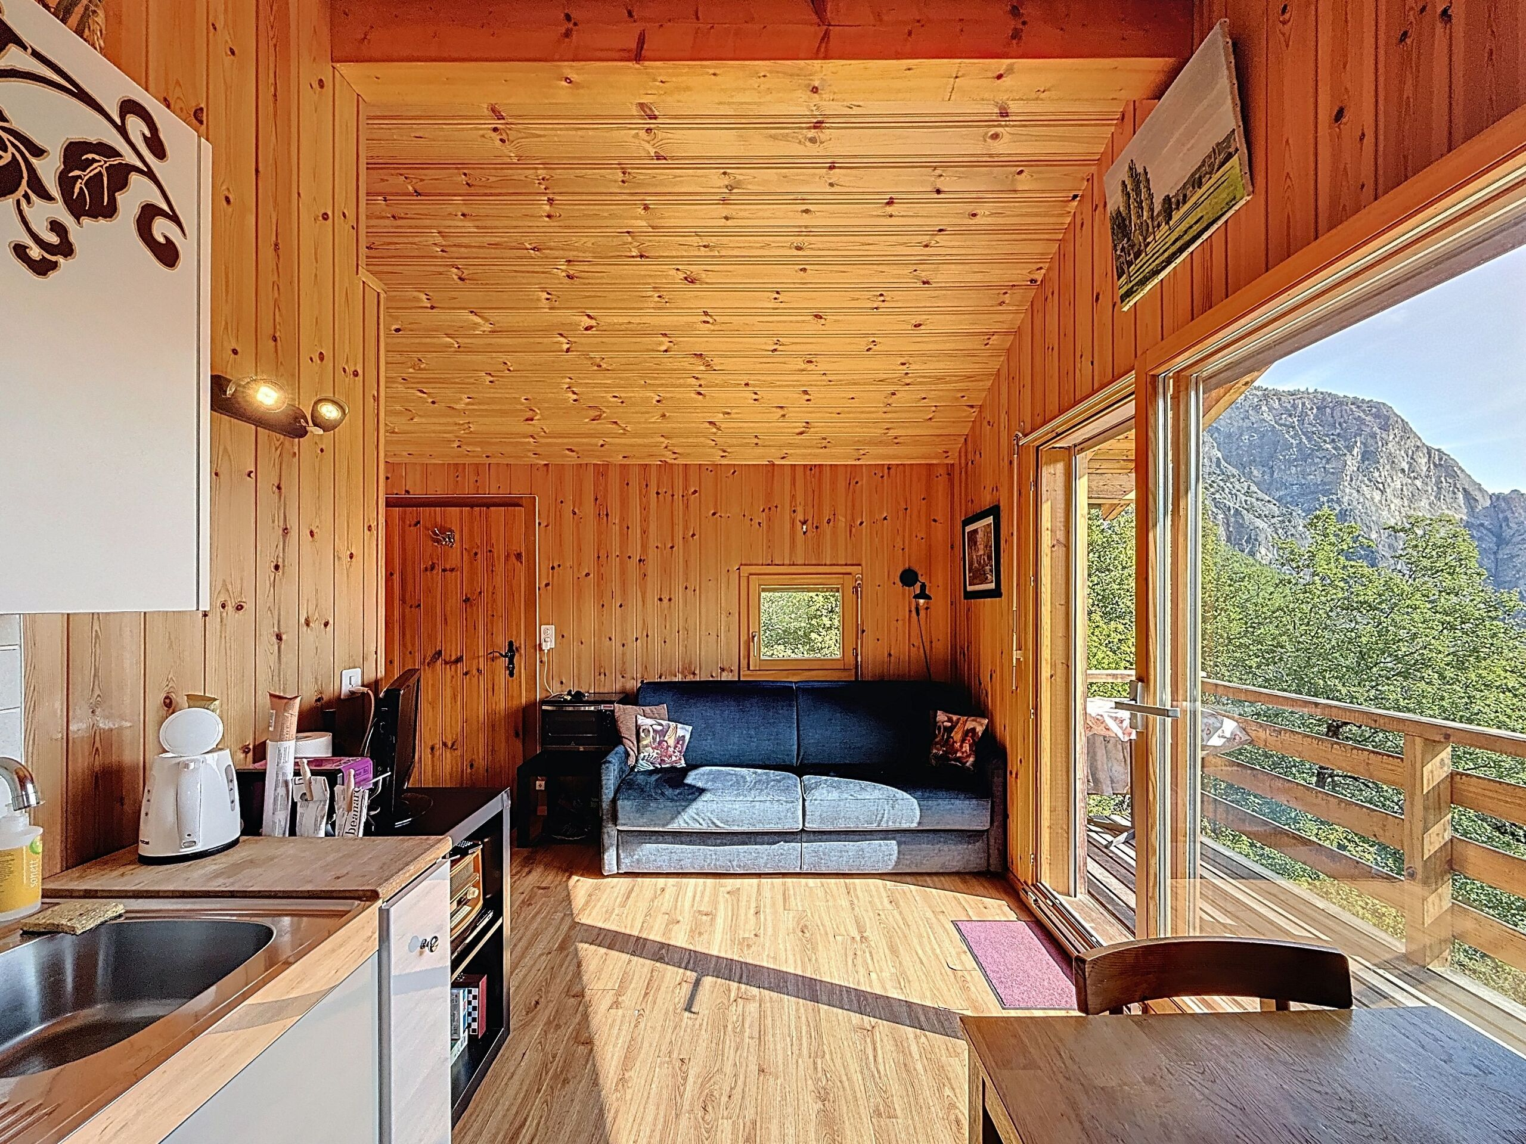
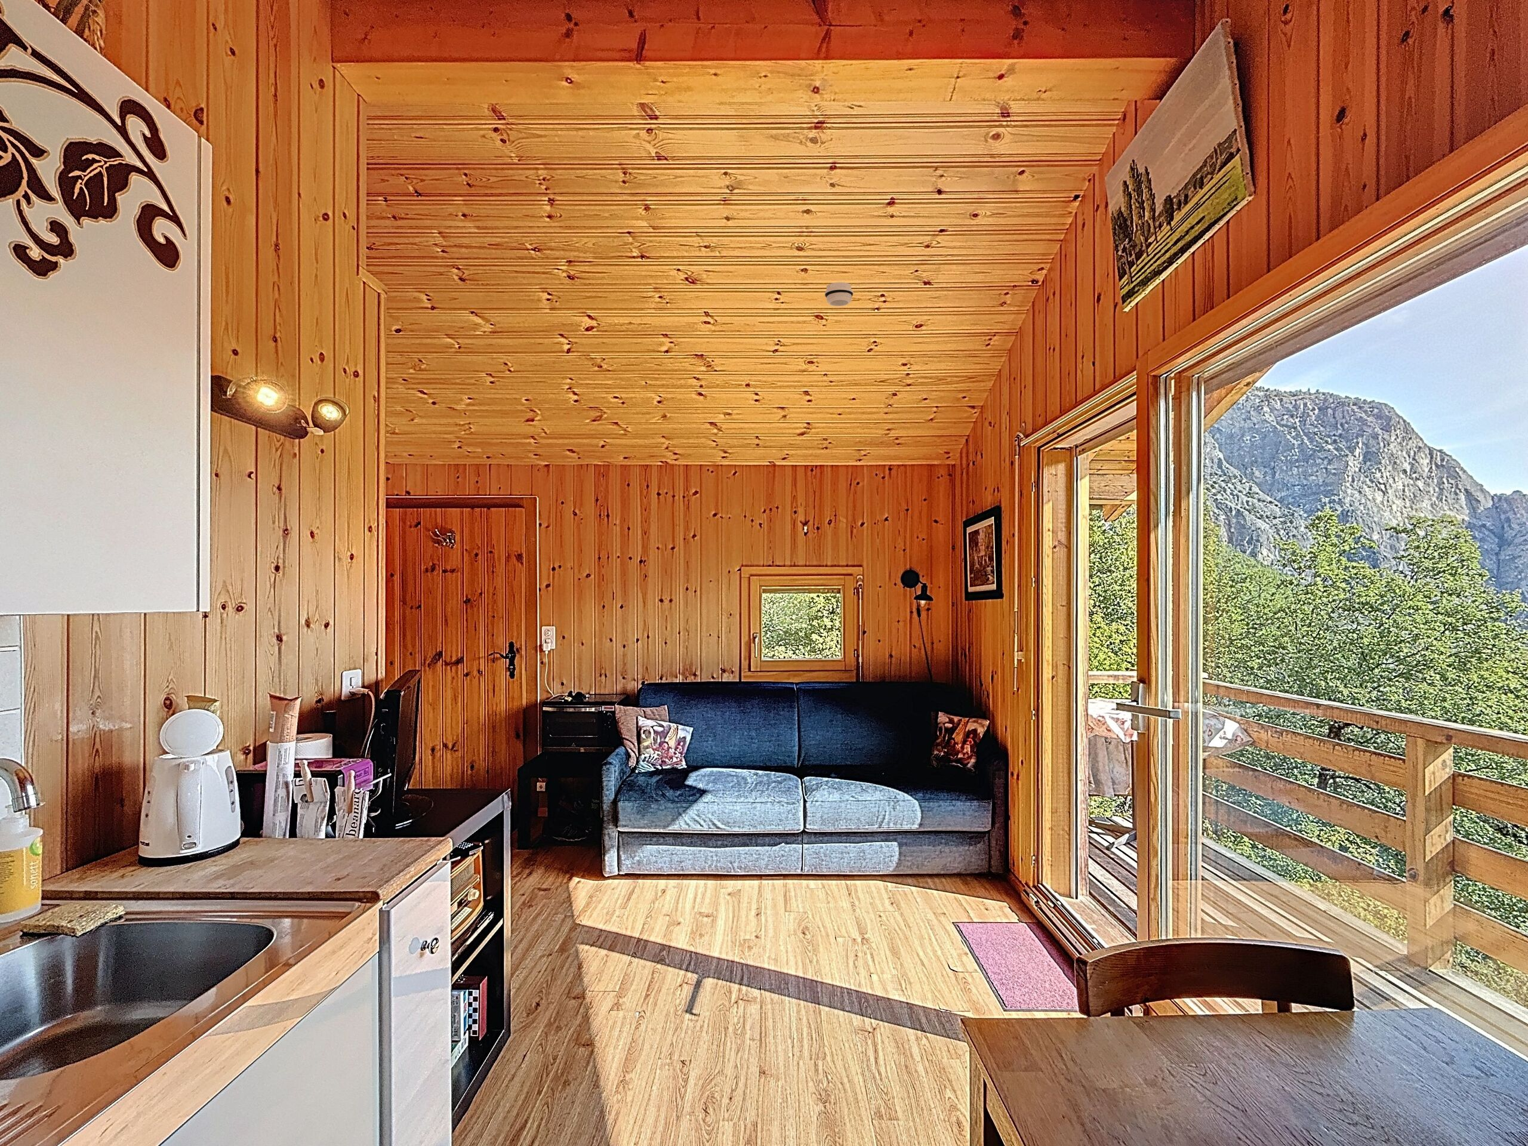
+ smoke detector [824,282,854,307]
